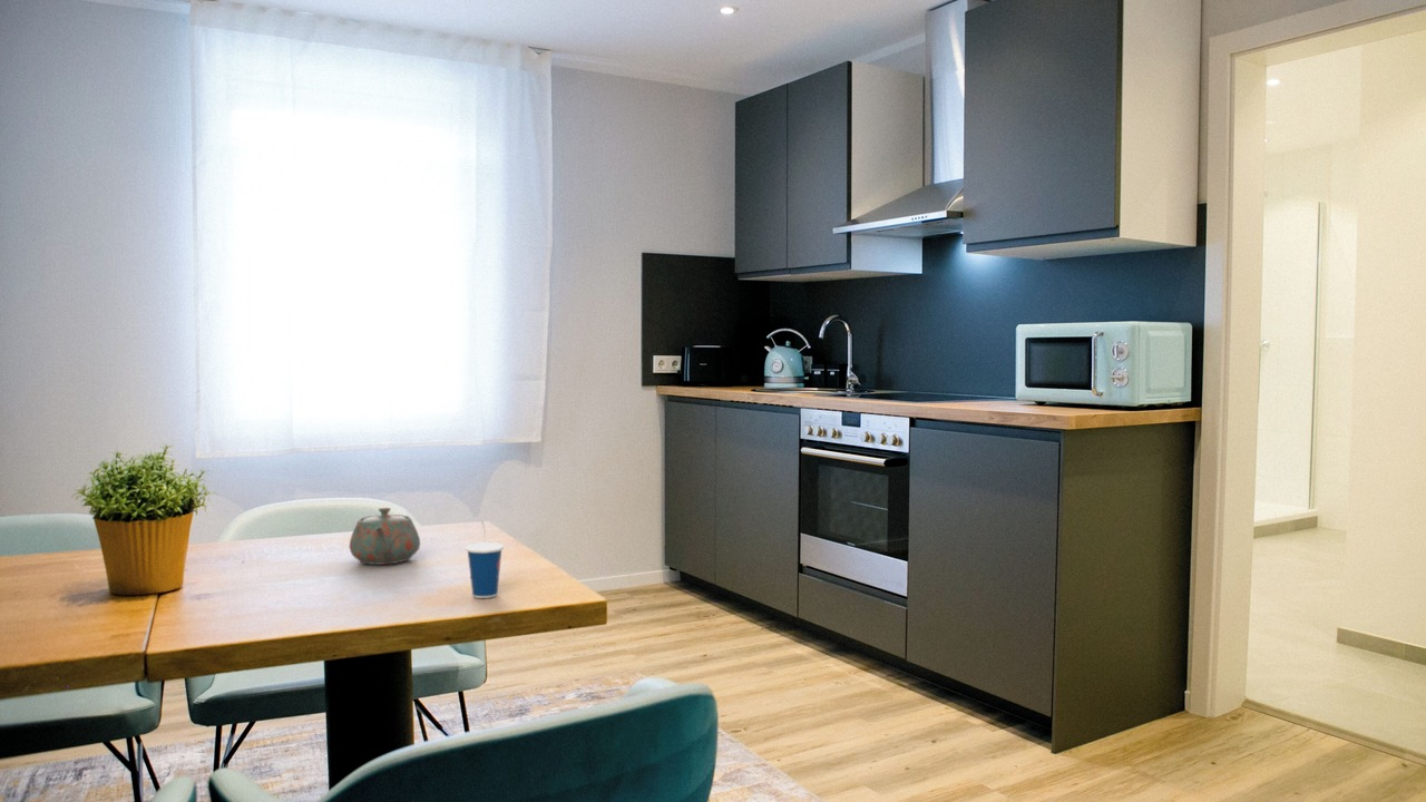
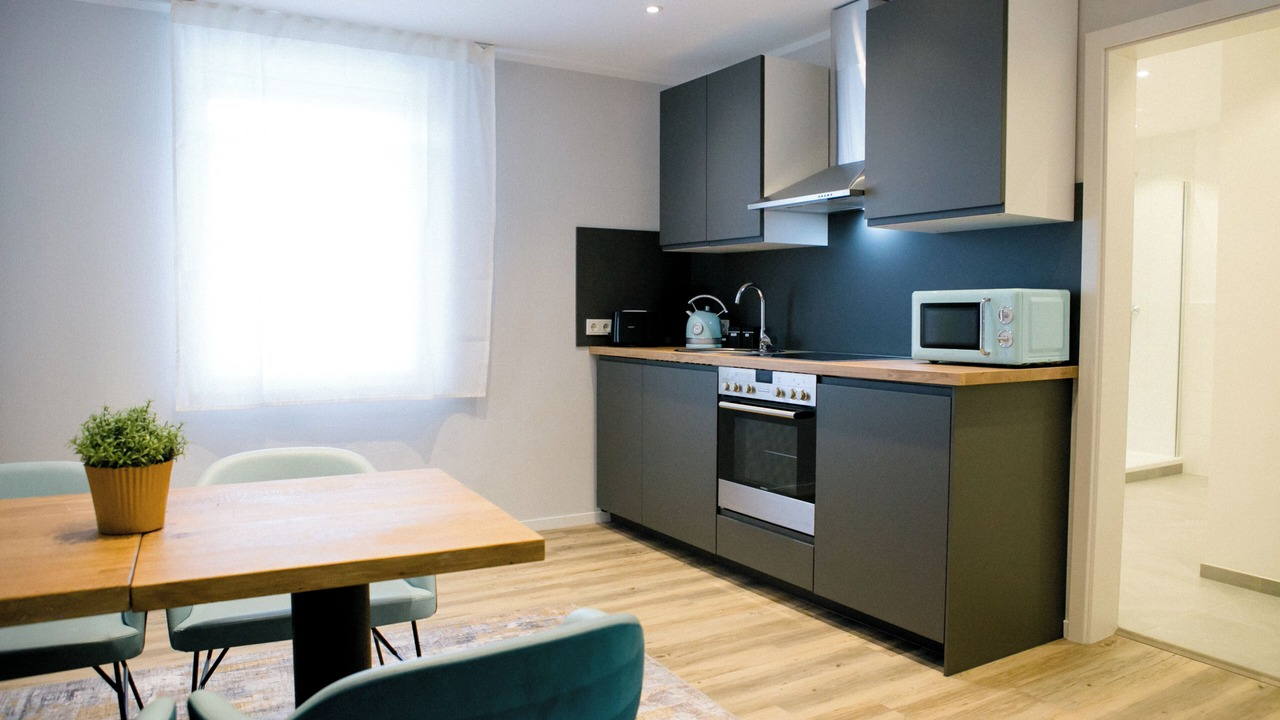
- cup [465,520,505,599]
- teapot [349,507,421,566]
